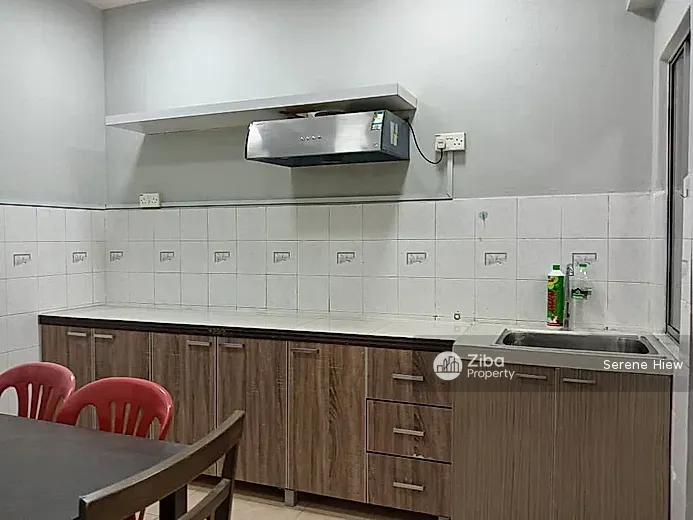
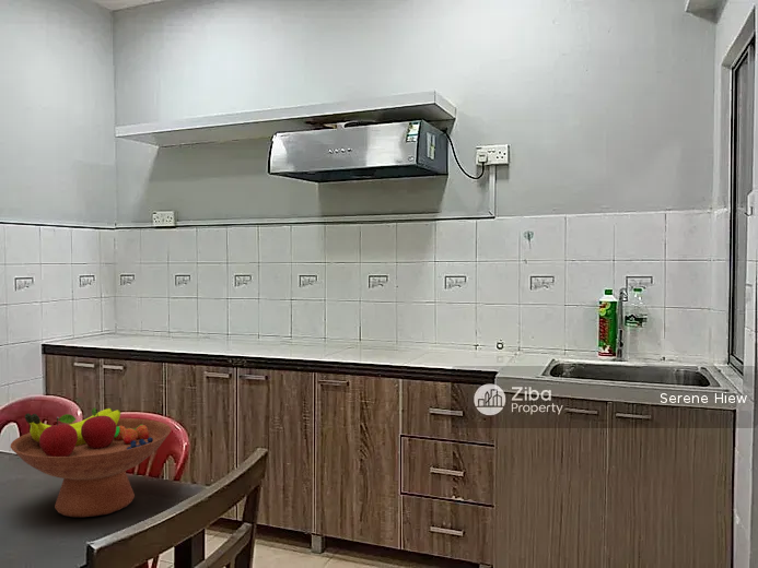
+ fruit bowl [10,406,172,518]
